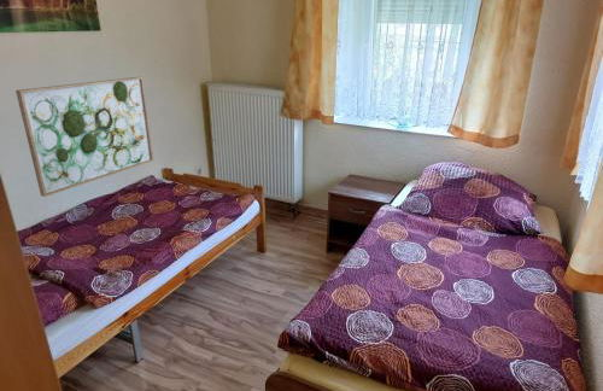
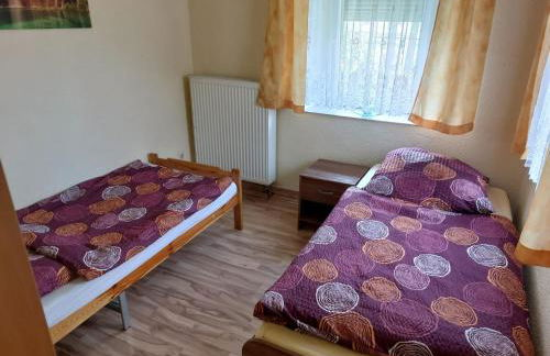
- wall art [14,76,154,198]
